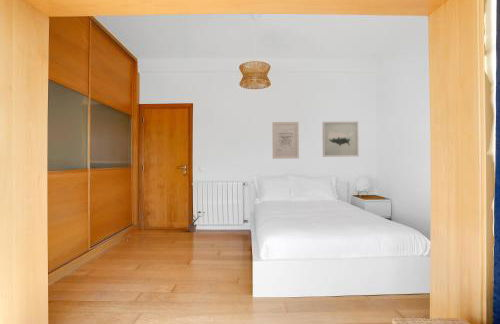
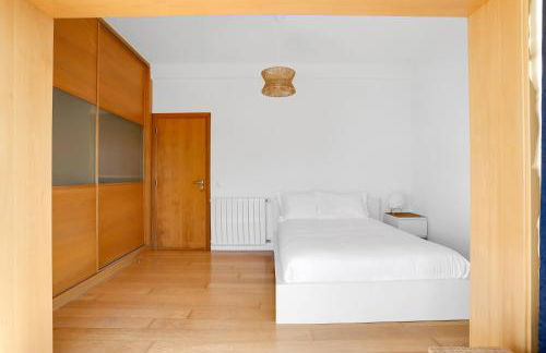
- wall art [322,120,360,158]
- potted plant [184,210,205,233]
- wall art [271,121,300,160]
